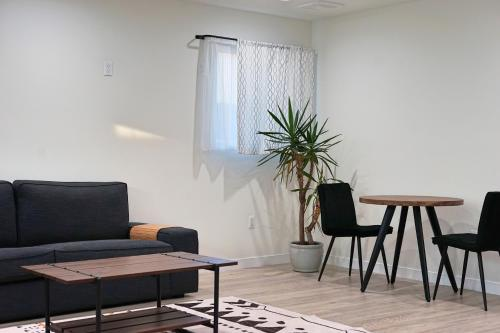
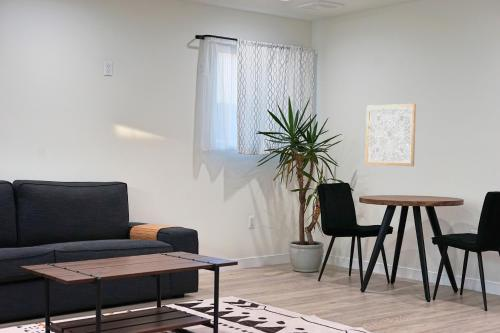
+ wall art [364,102,417,167]
